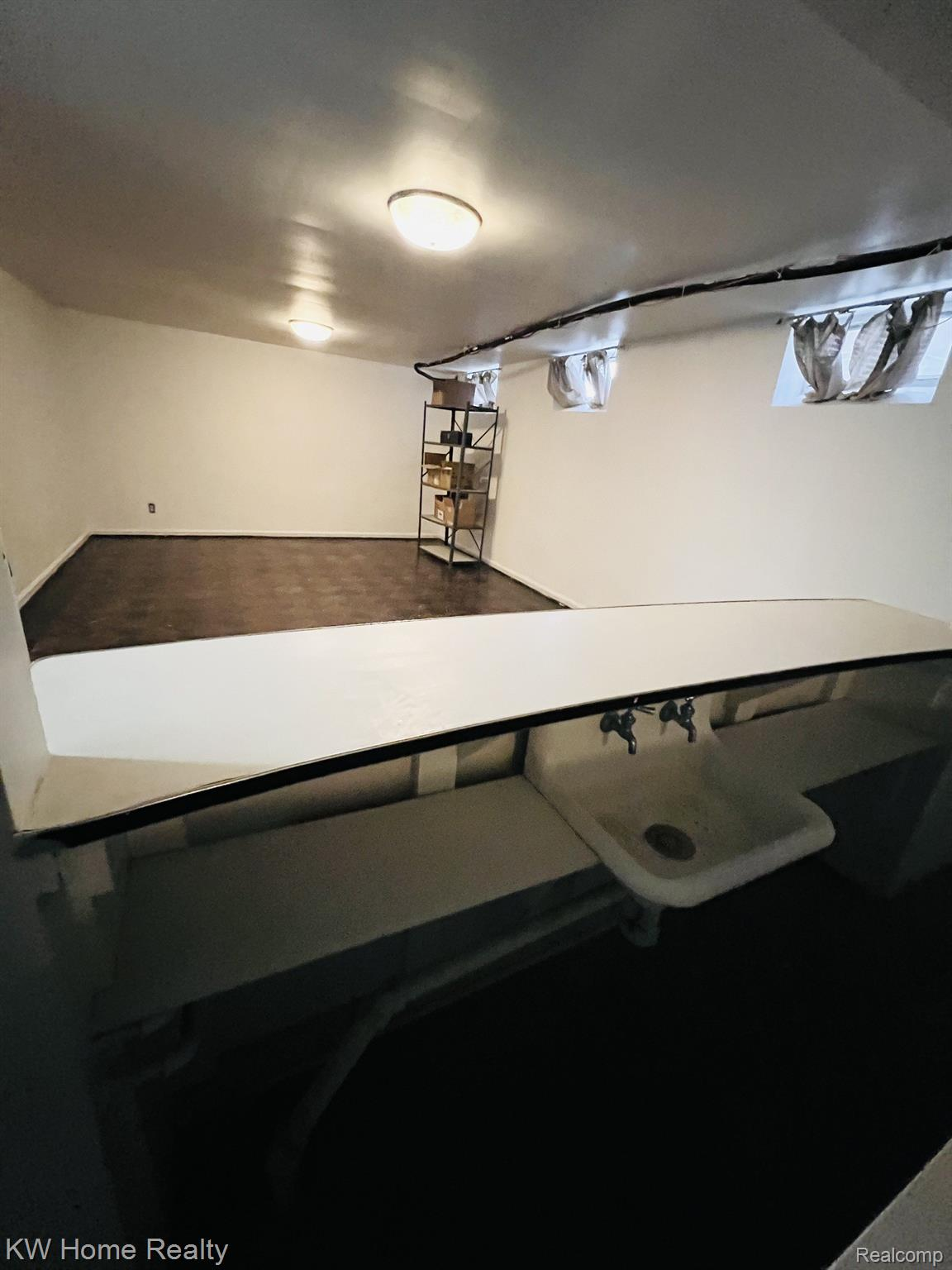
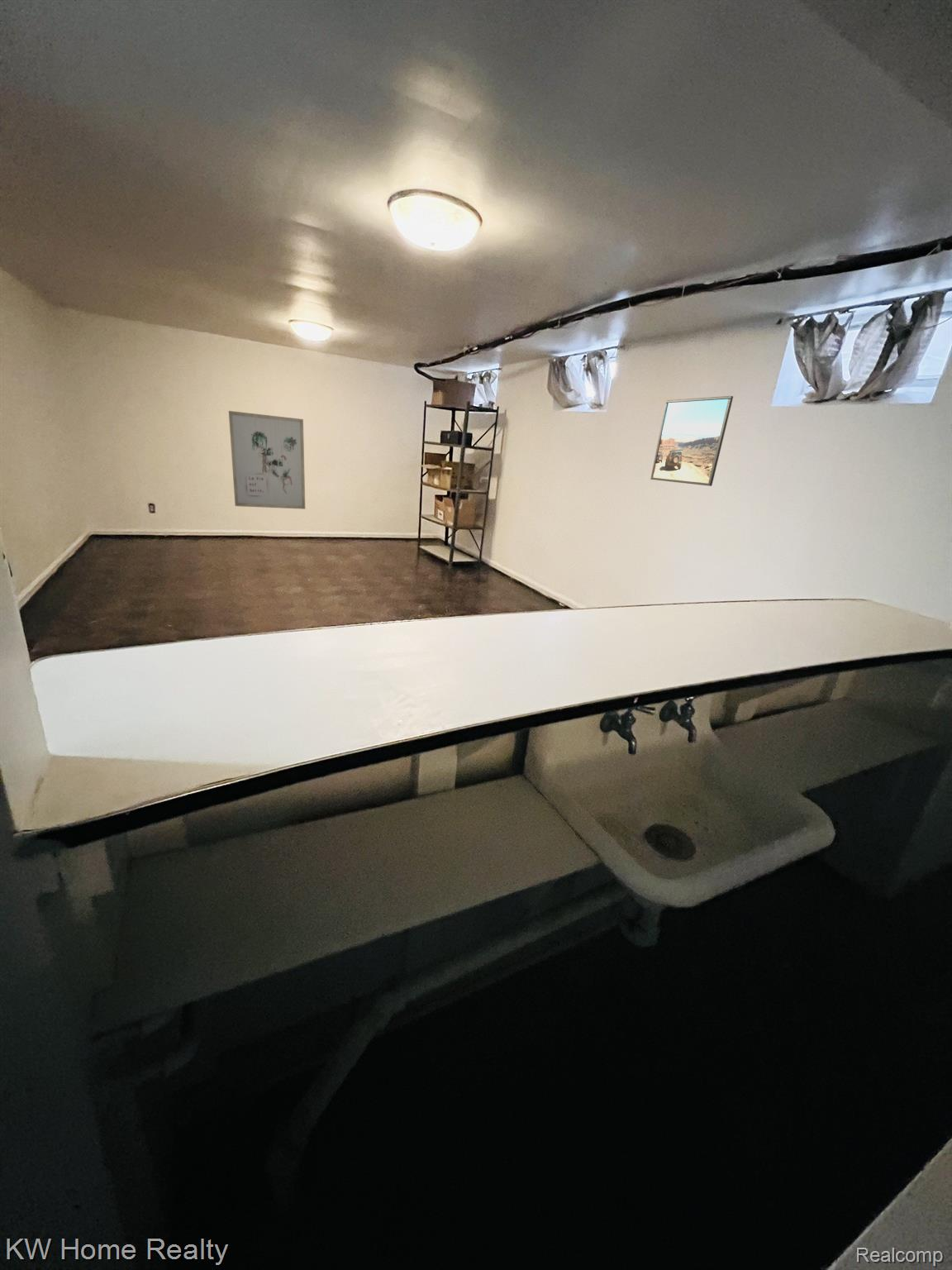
+ wall art [228,410,306,510]
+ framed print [650,395,734,487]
